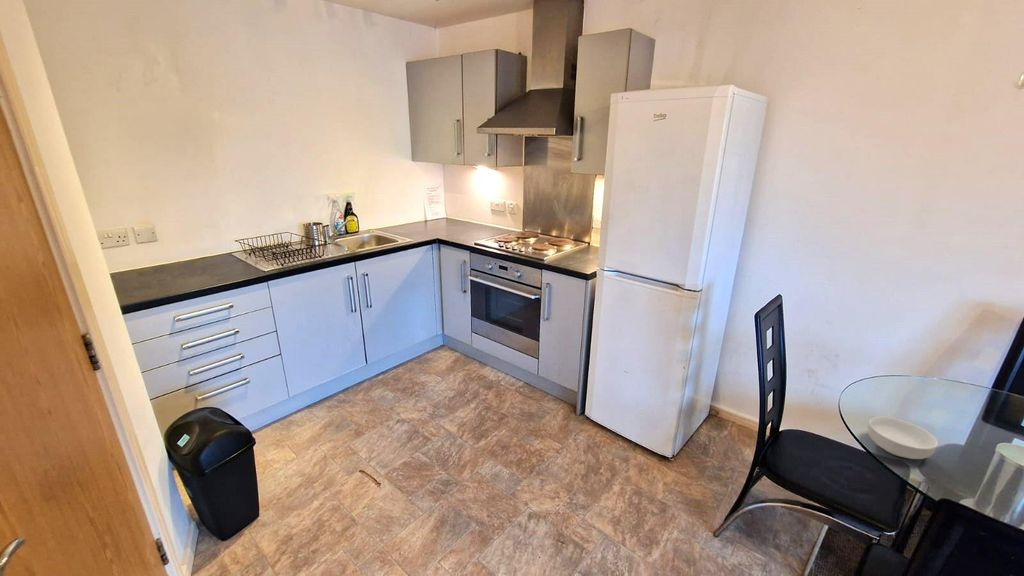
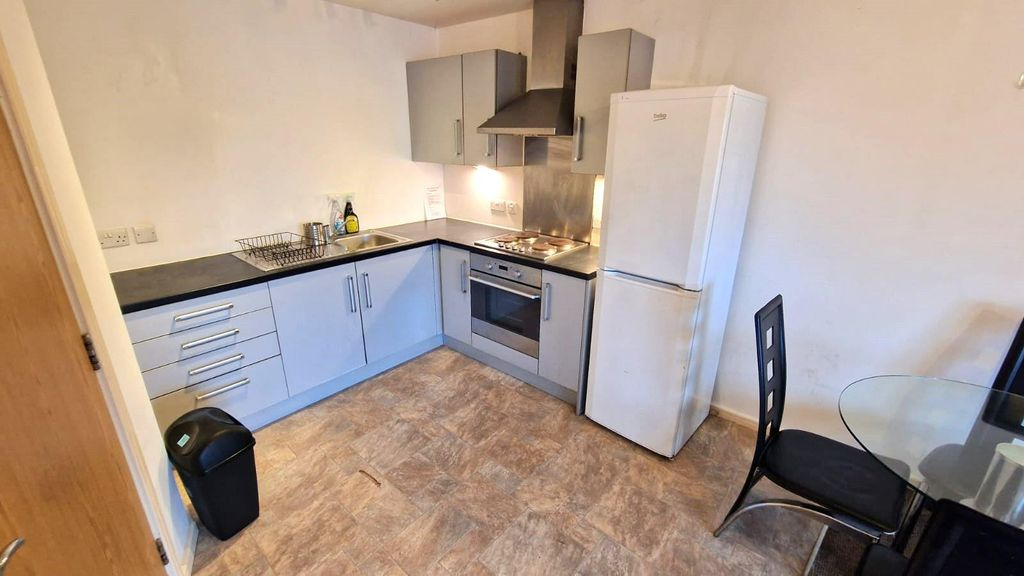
- cereal bowl [867,415,939,460]
